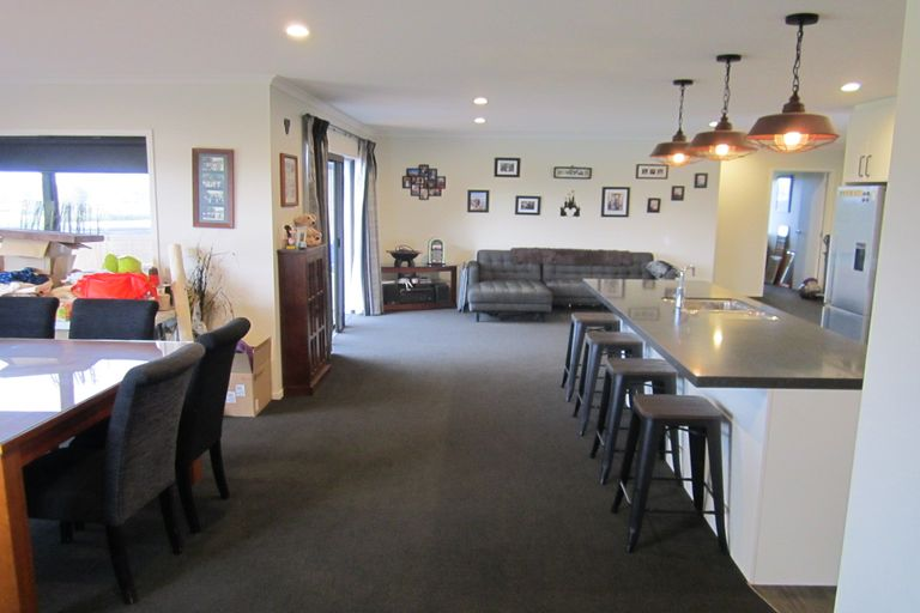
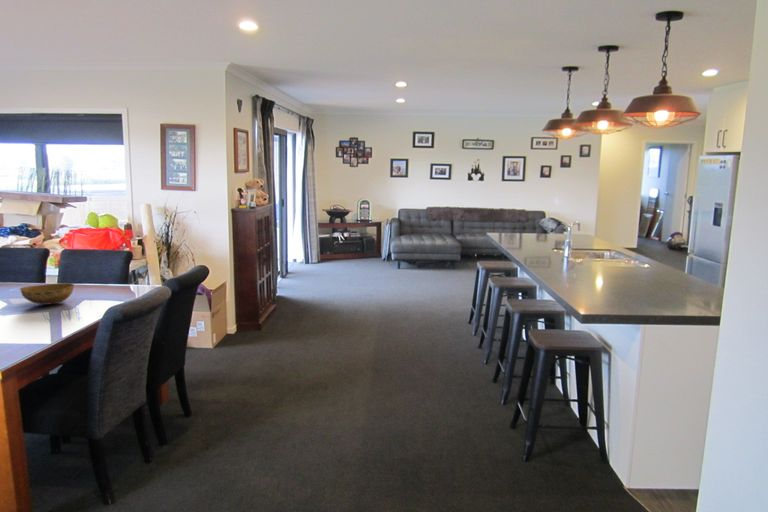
+ bowl [19,282,75,306]
